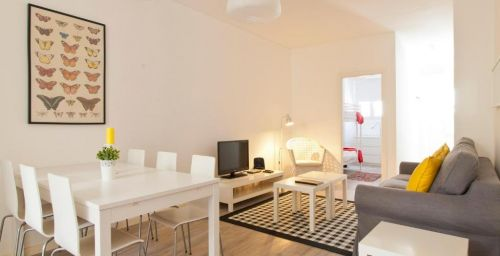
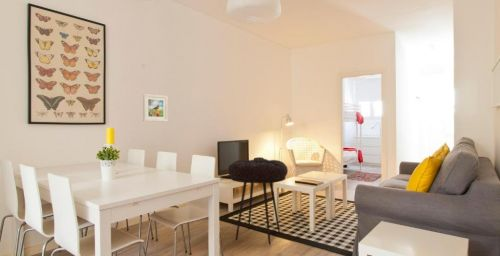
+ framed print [142,93,169,123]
+ stool [227,158,289,246]
